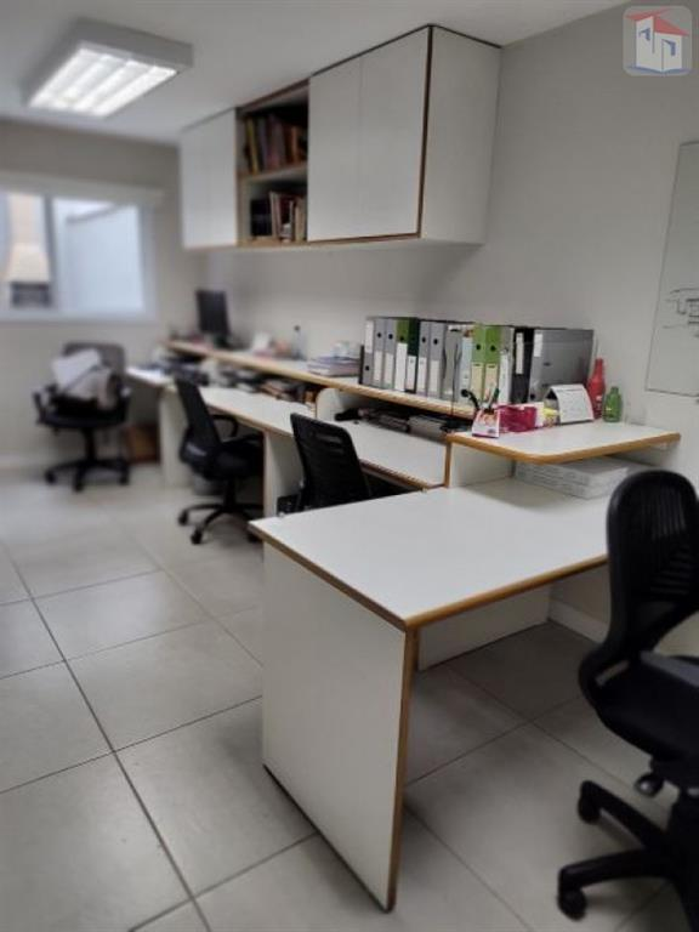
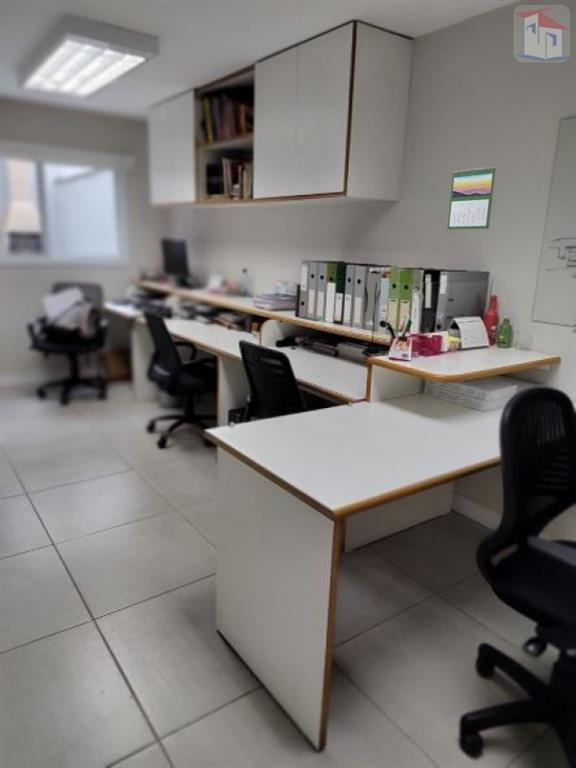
+ calendar [446,165,497,230]
